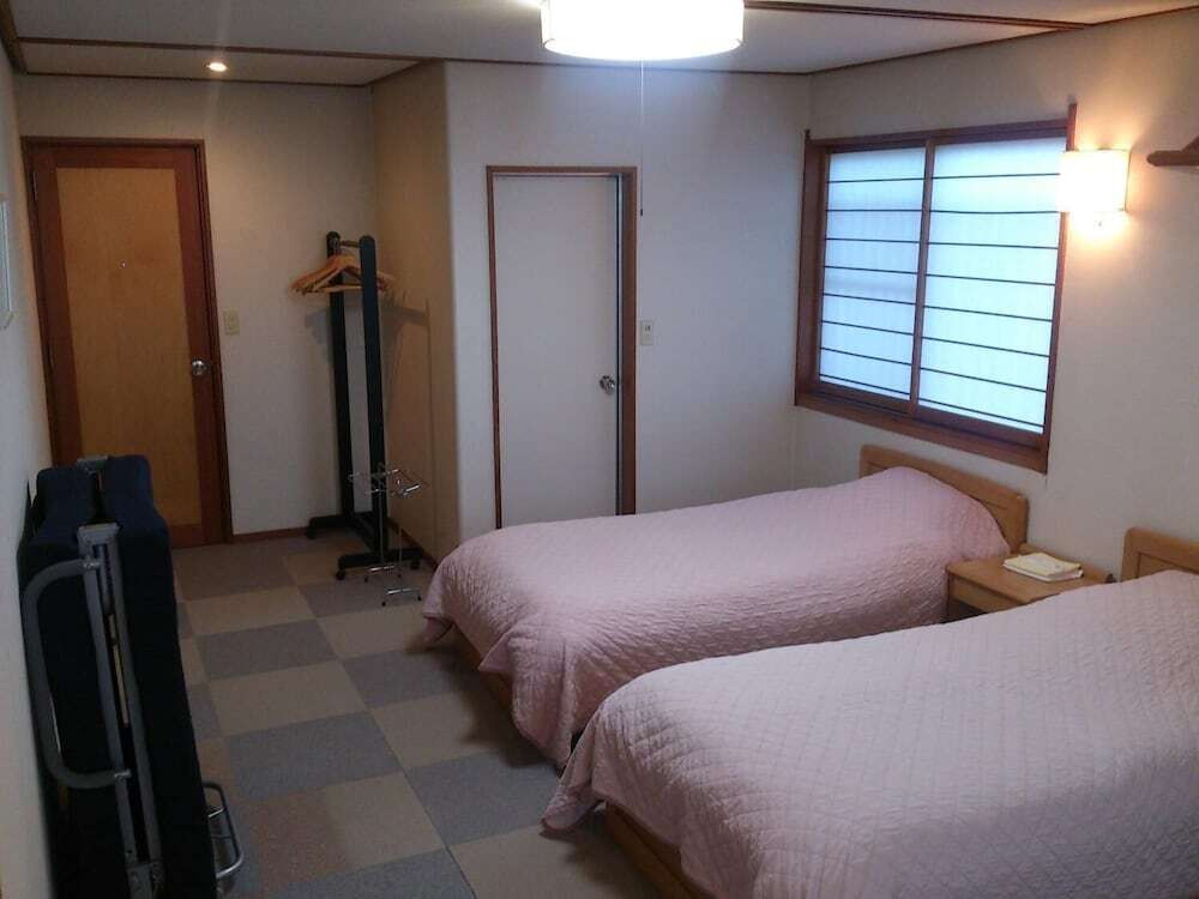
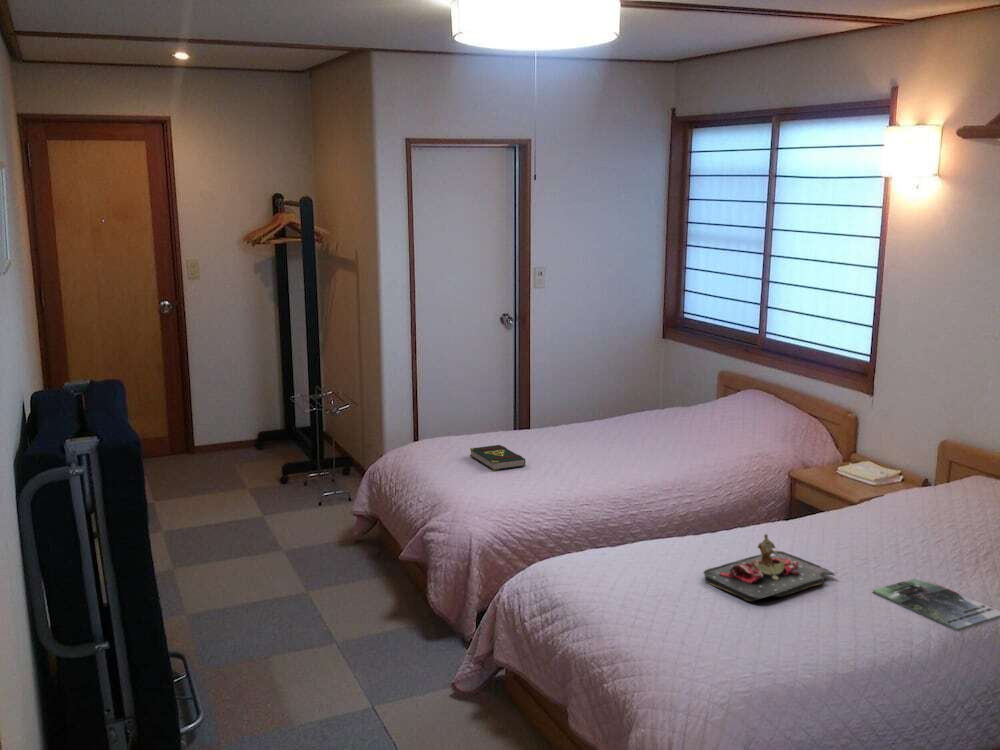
+ tray [702,533,836,602]
+ magazine [871,576,1000,632]
+ book [469,444,526,472]
